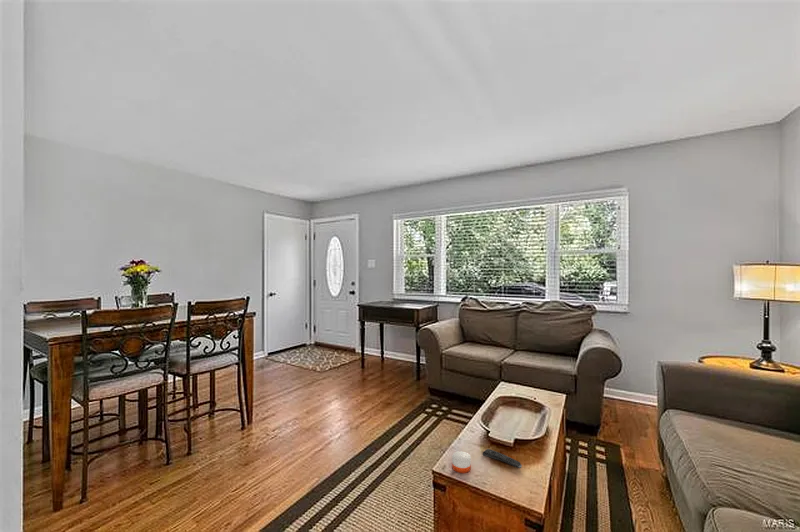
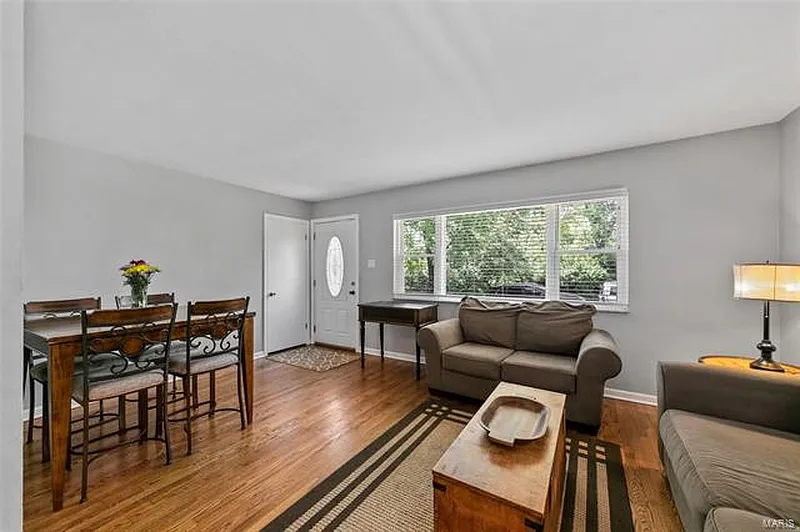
- candle [451,450,472,474]
- remote control [482,448,523,469]
